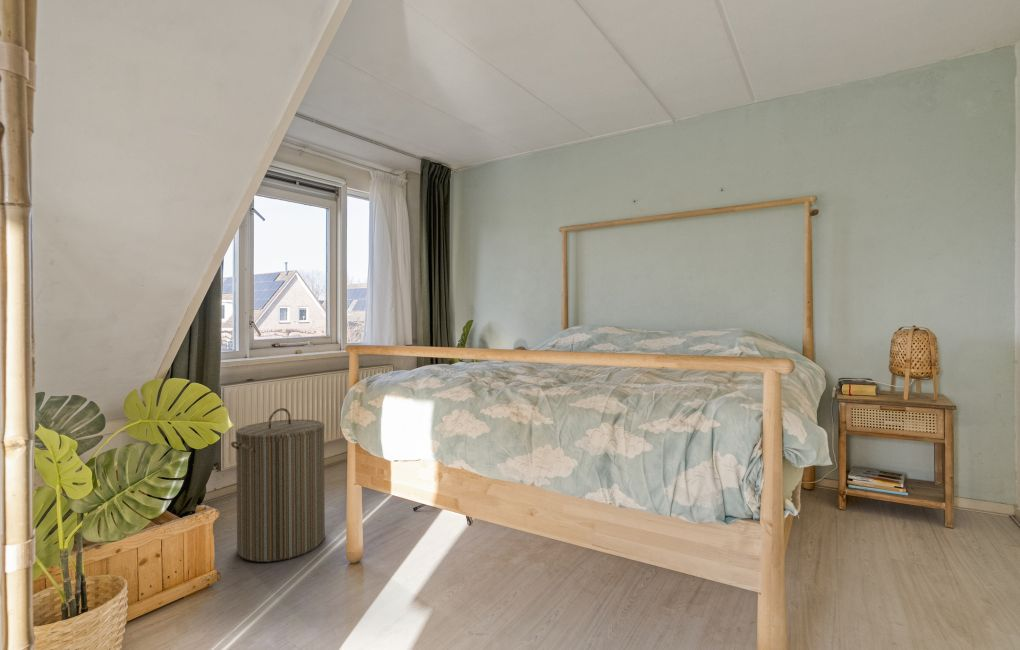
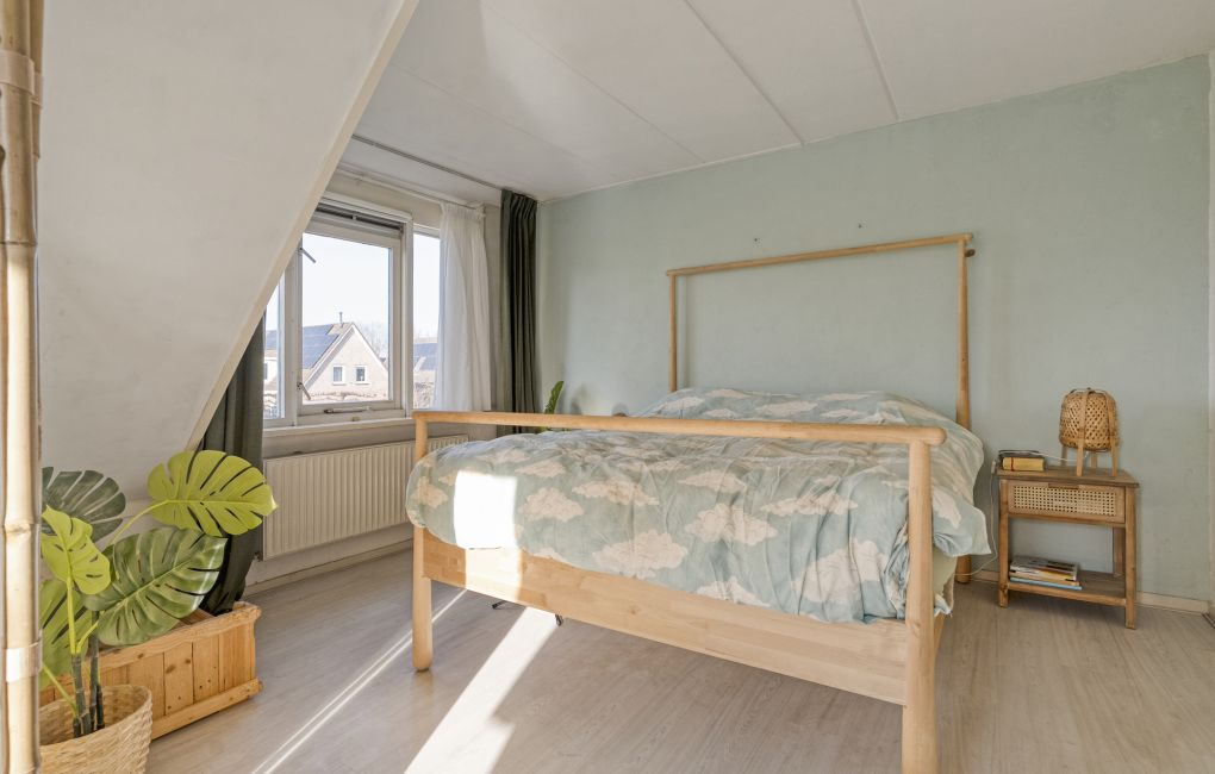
- laundry hamper [230,407,326,563]
